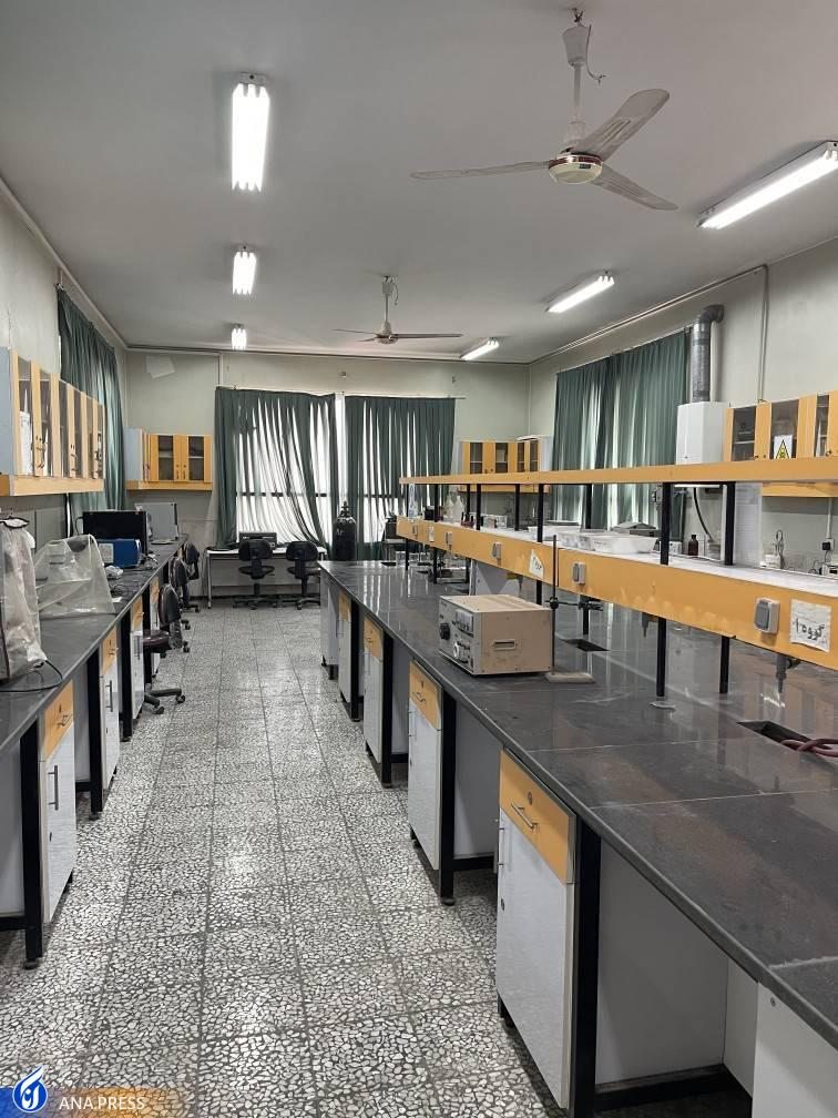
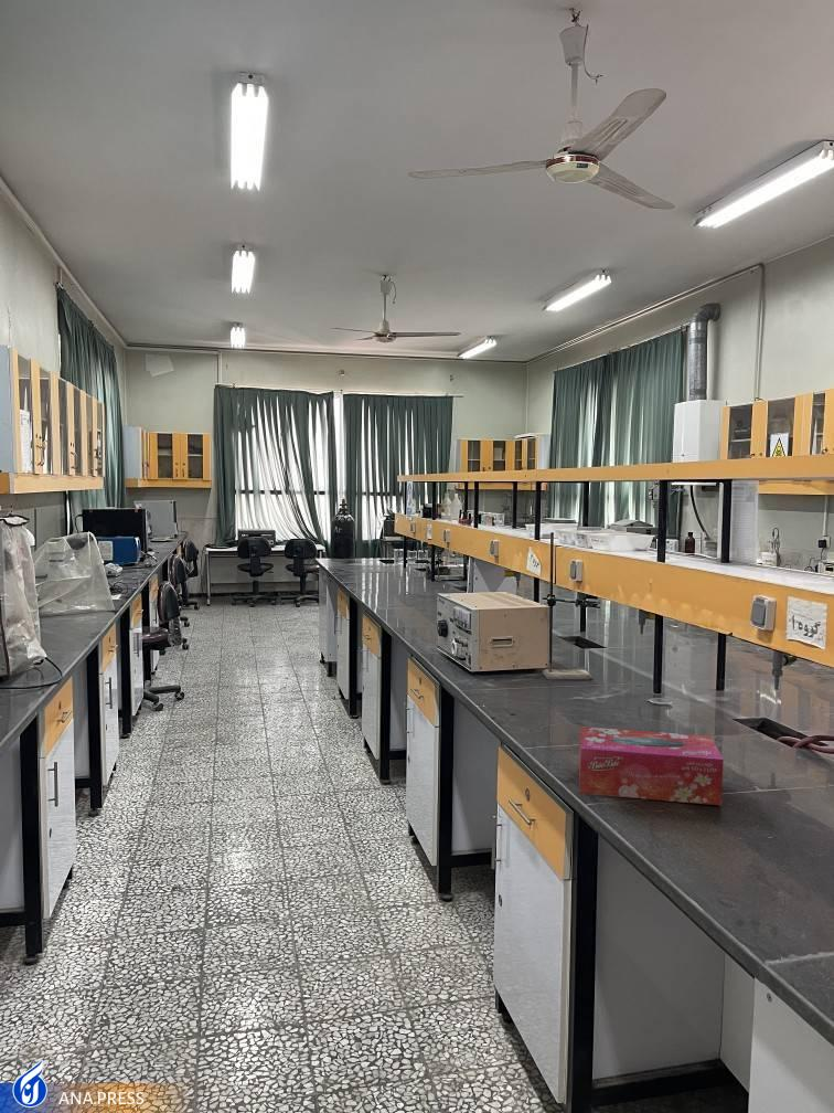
+ tissue box [578,725,725,806]
